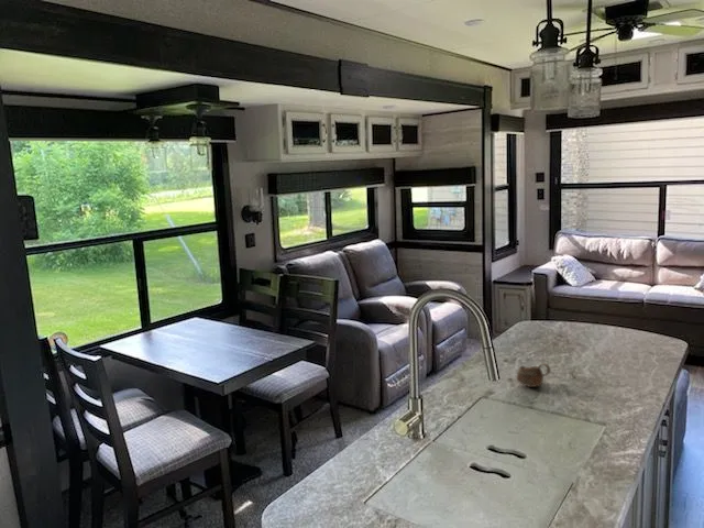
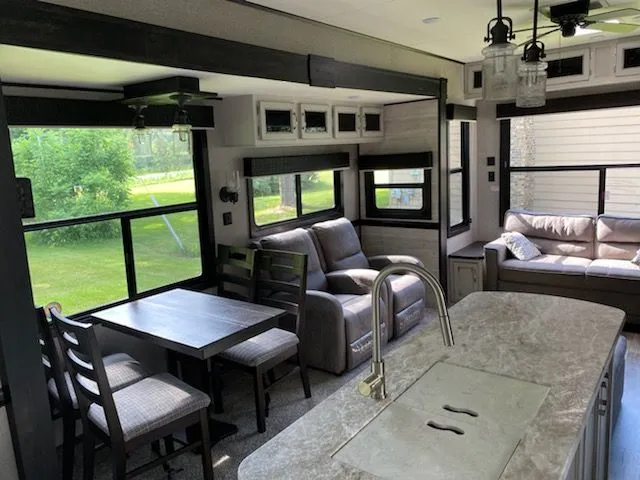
- cup [516,362,551,388]
